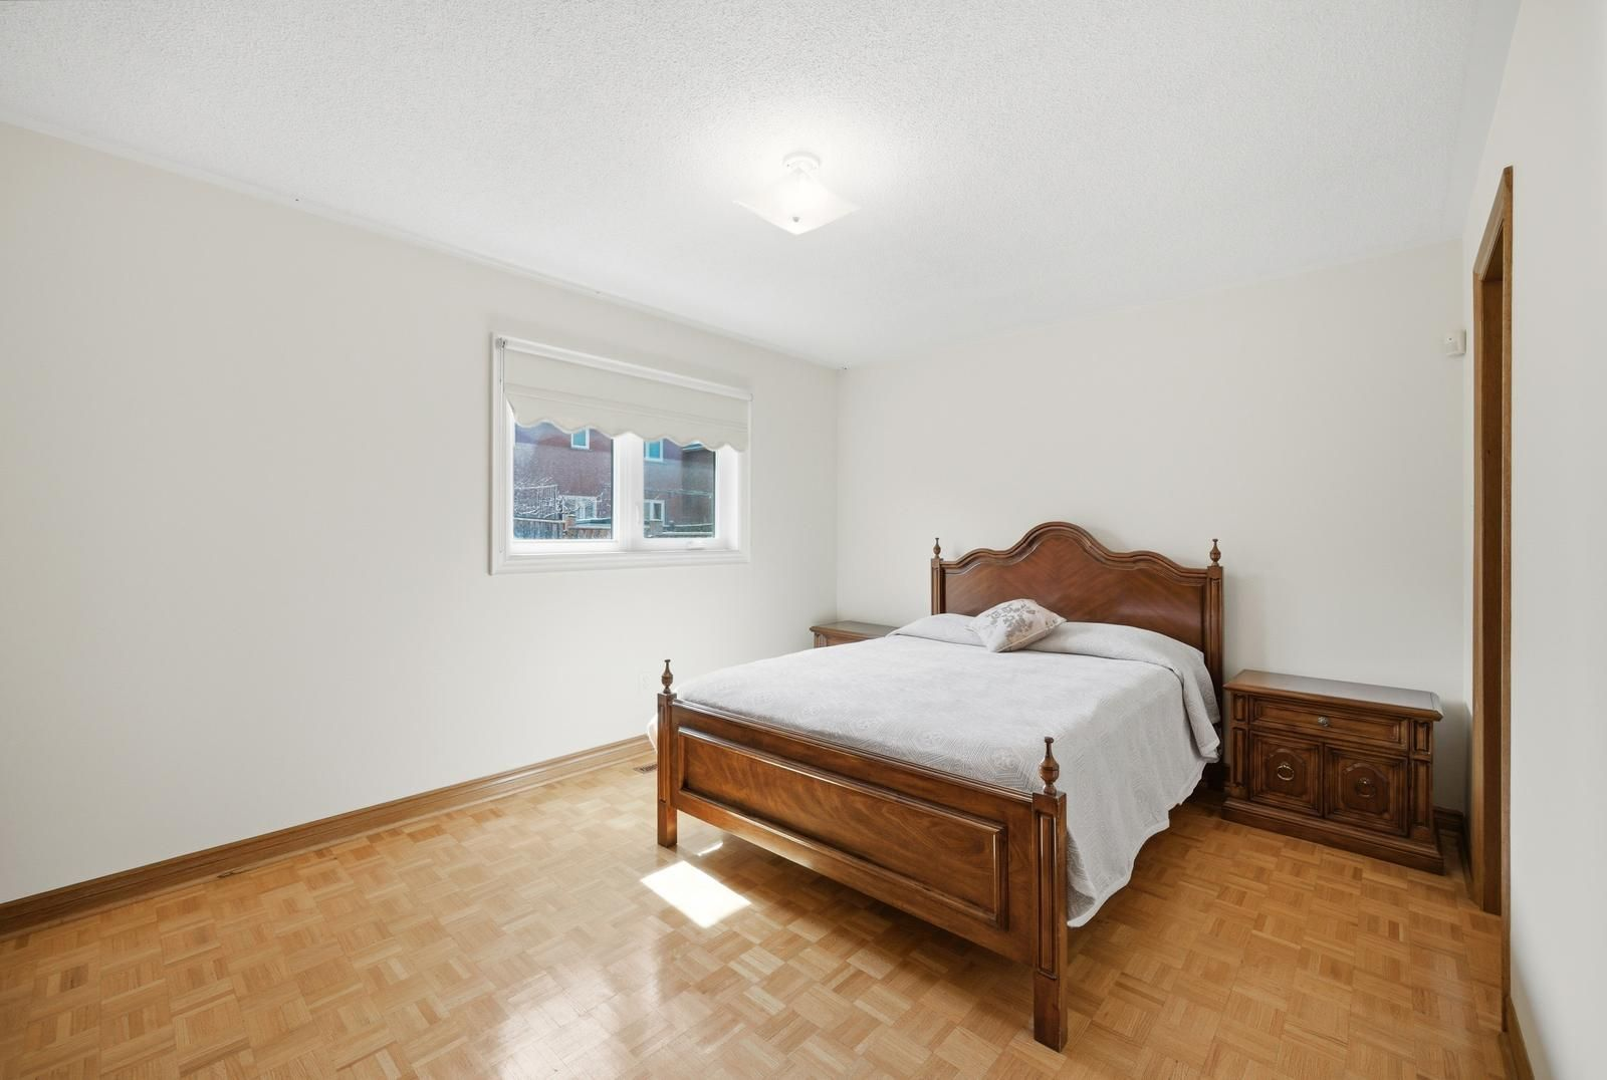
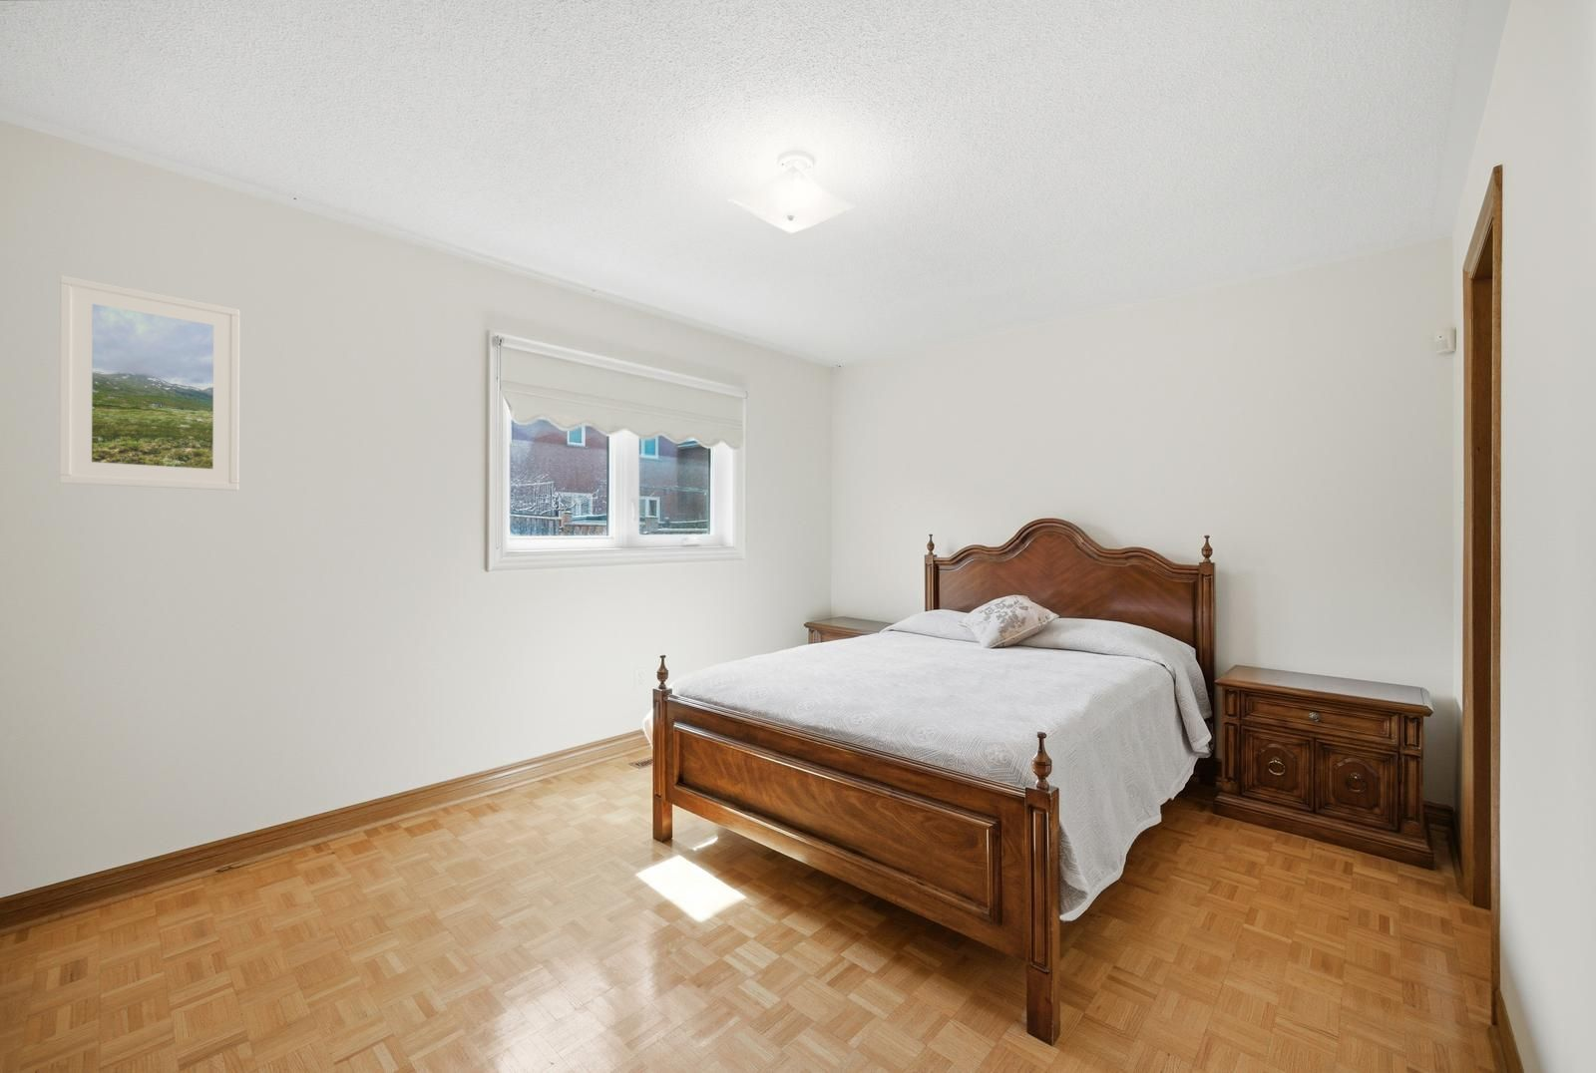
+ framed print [57,274,241,492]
